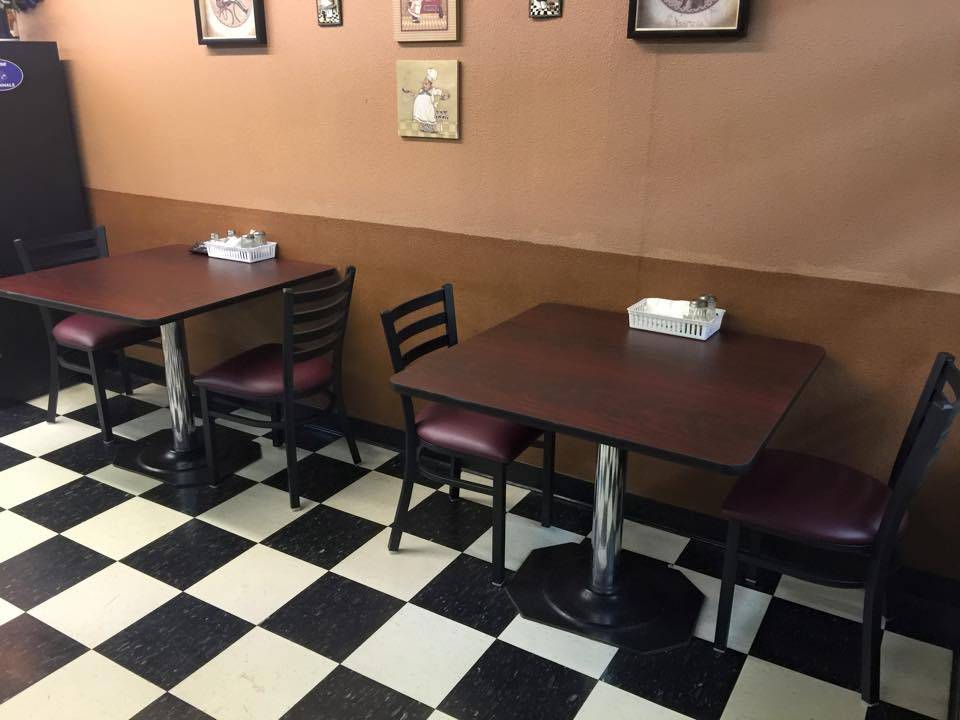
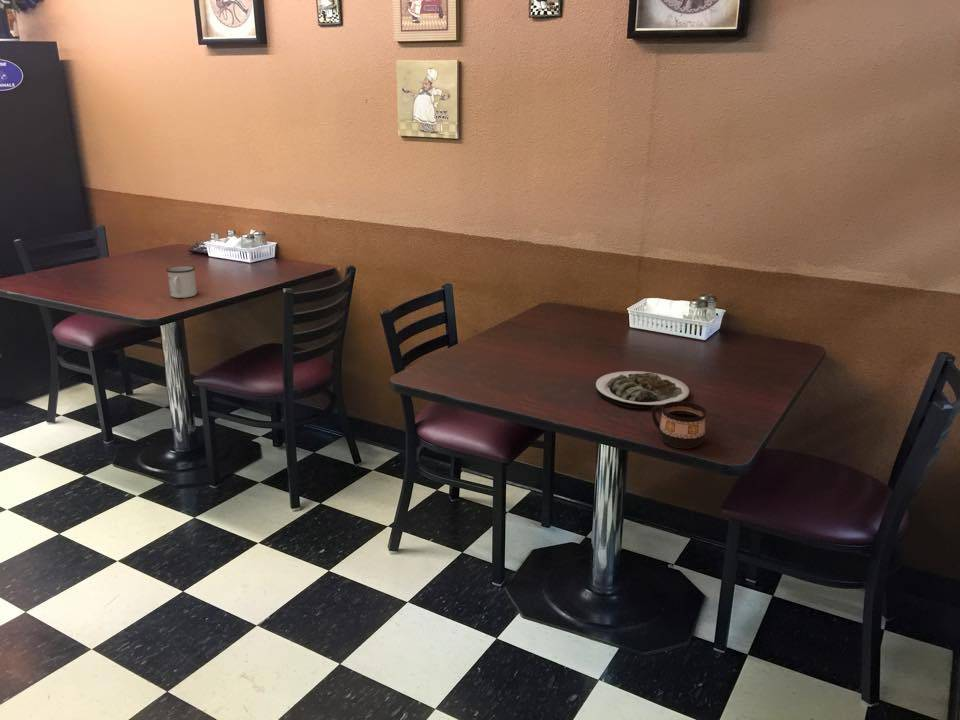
+ mug [165,265,198,299]
+ cup [651,401,708,449]
+ plate [595,370,690,409]
